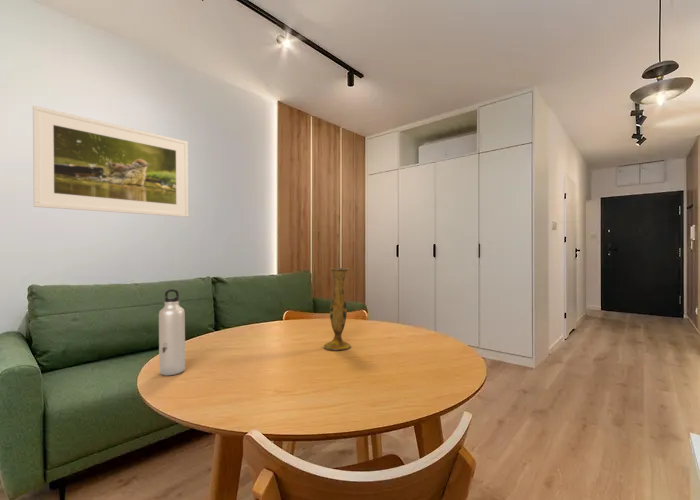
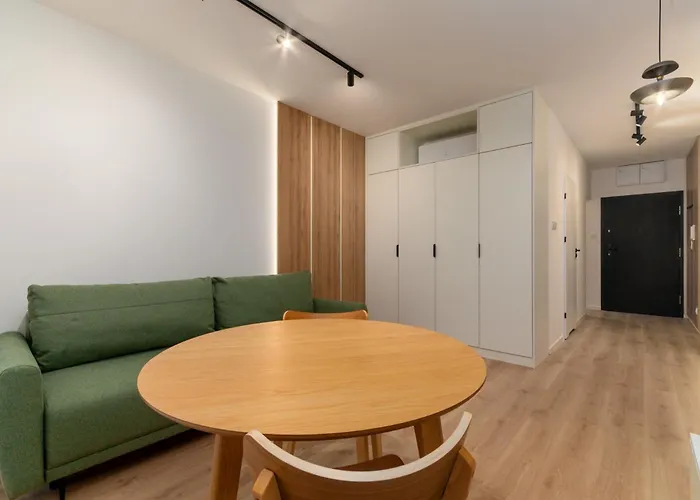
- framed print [32,105,189,218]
- water bottle [158,288,186,376]
- vase [323,267,352,351]
